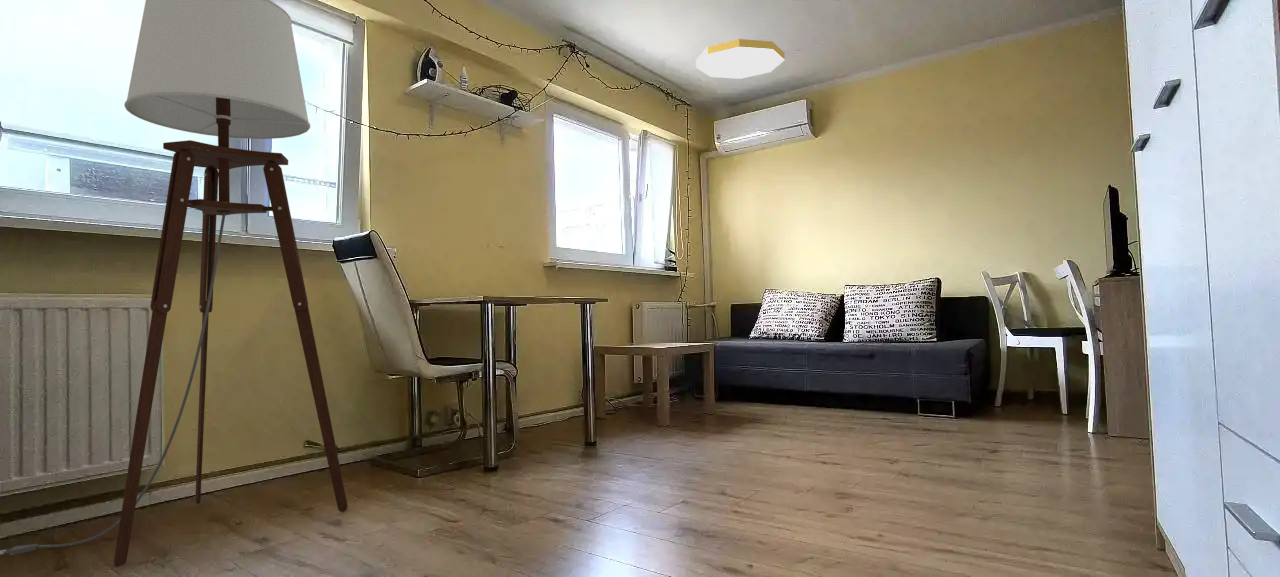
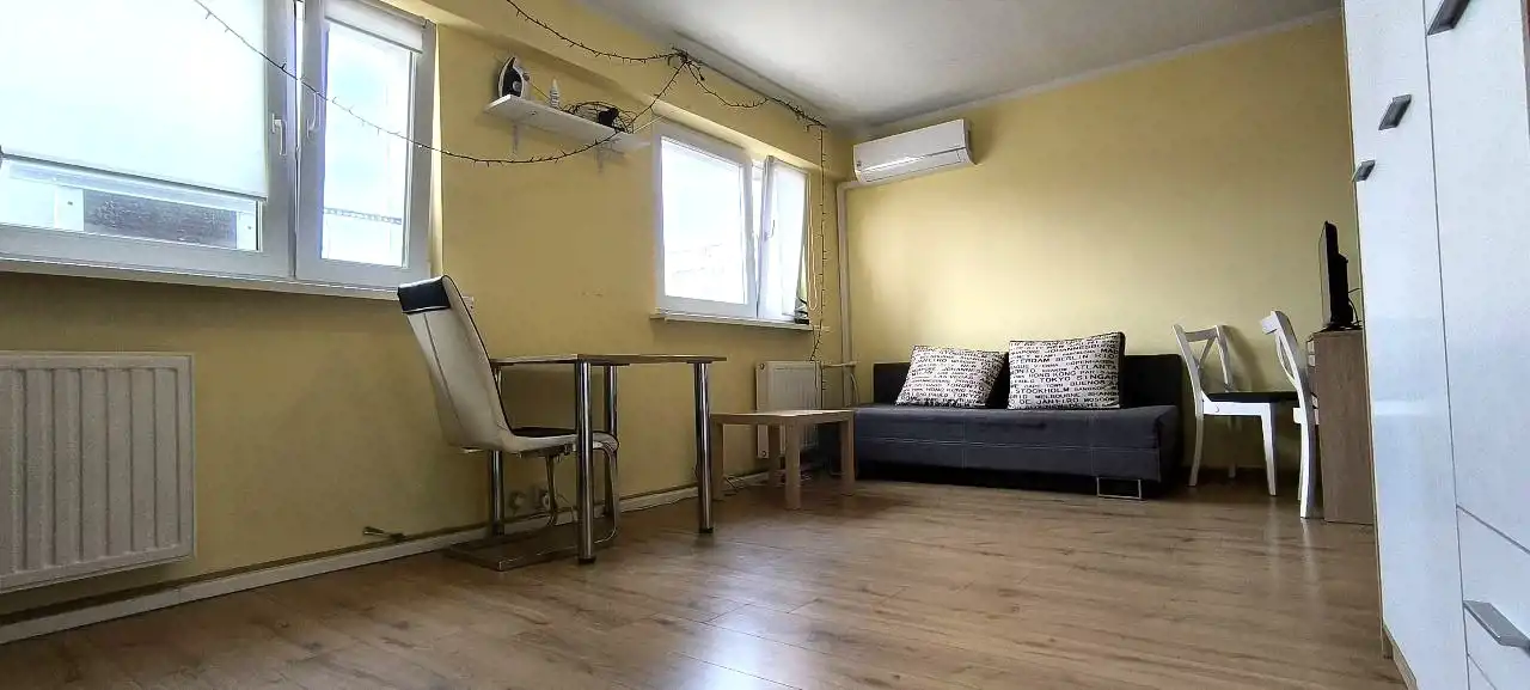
- floor lamp [0,0,349,568]
- ceiling light [695,38,786,80]
